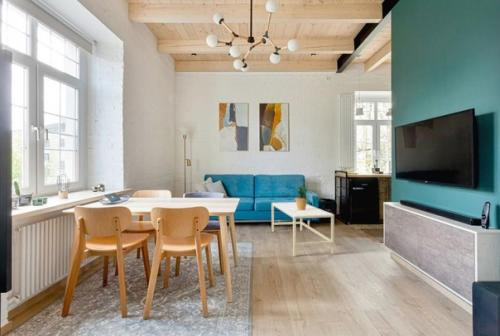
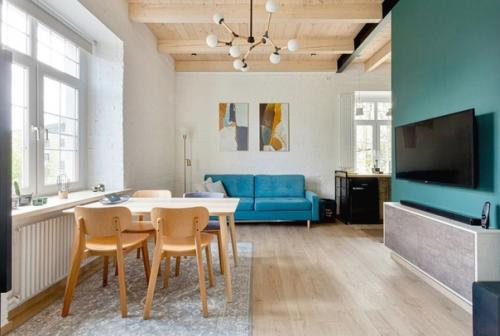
- coffee table [271,201,335,257]
- potted plant [289,185,315,210]
